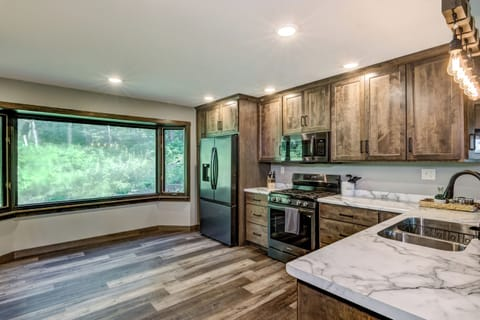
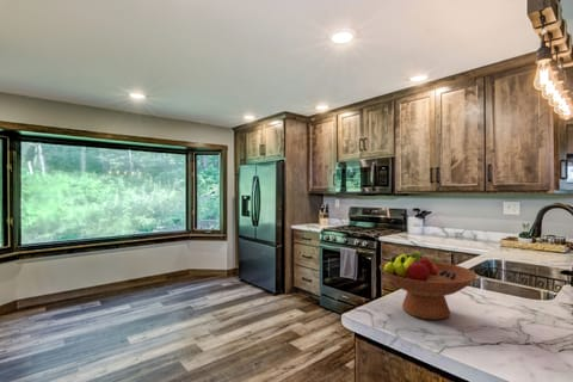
+ fruit bowl [378,252,478,321]
